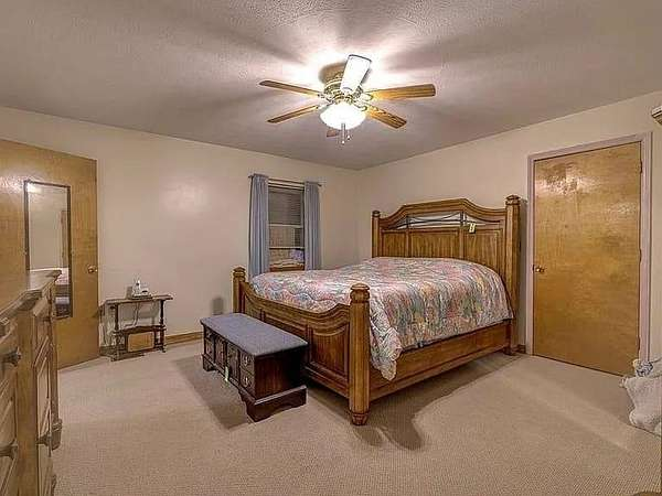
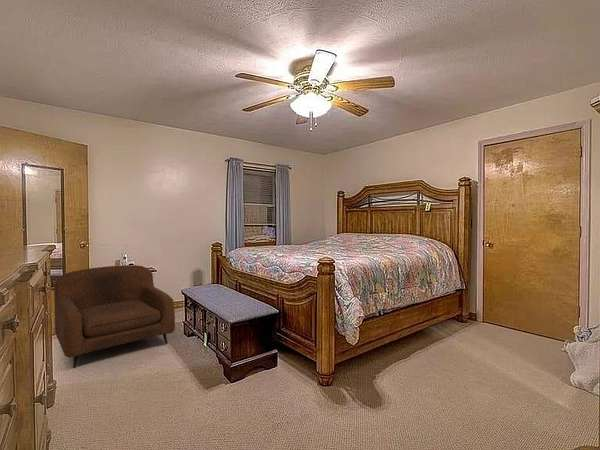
+ armchair [53,264,176,369]
